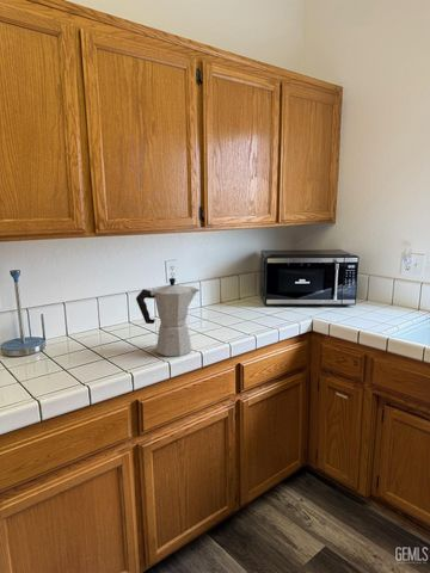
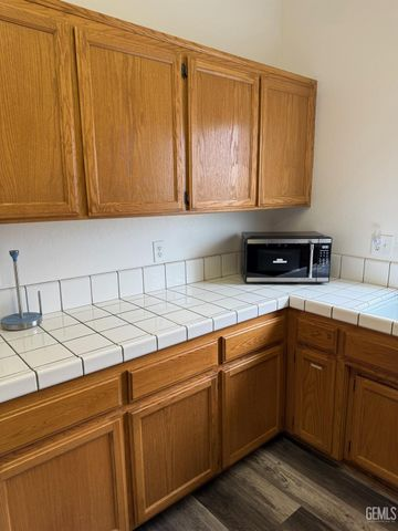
- moka pot [135,277,201,357]
